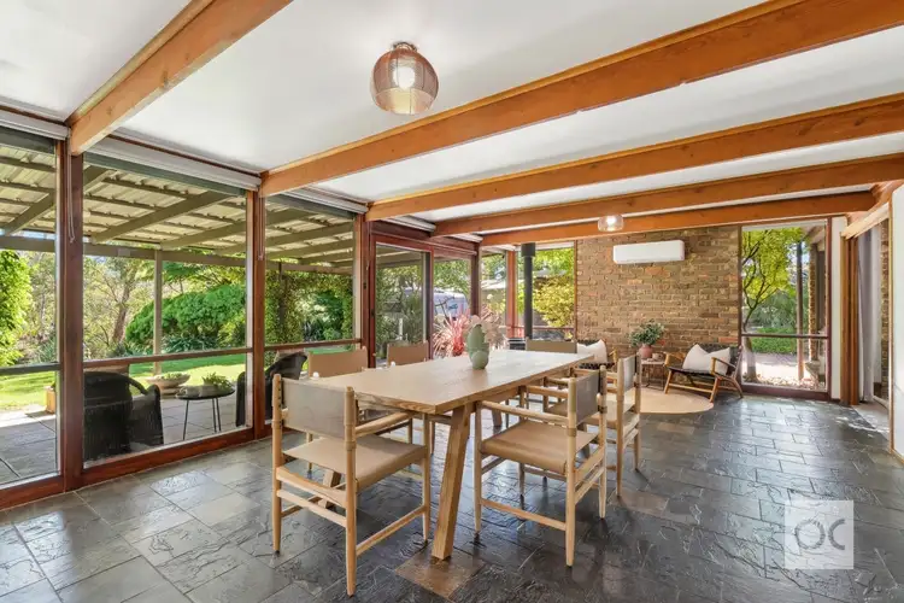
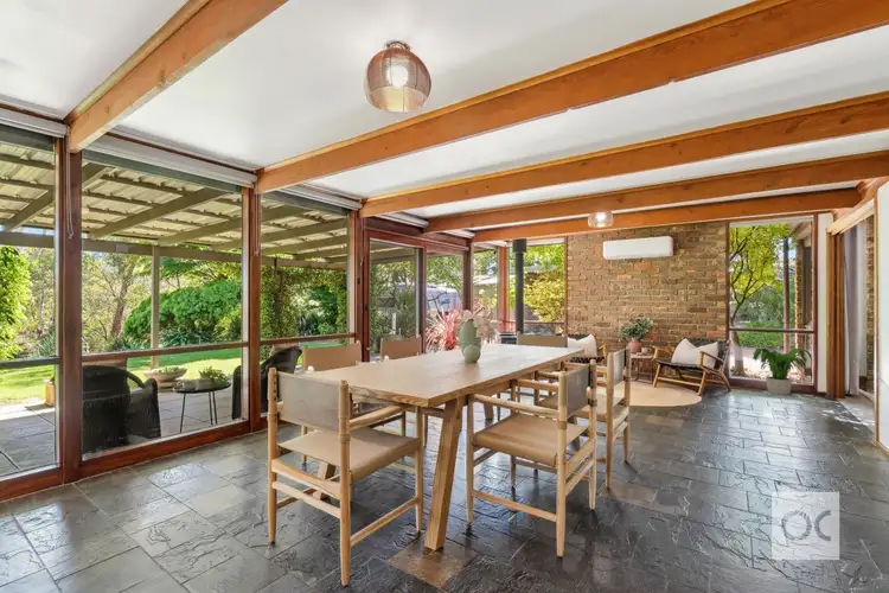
+ potted plant [752,346,812,396]
